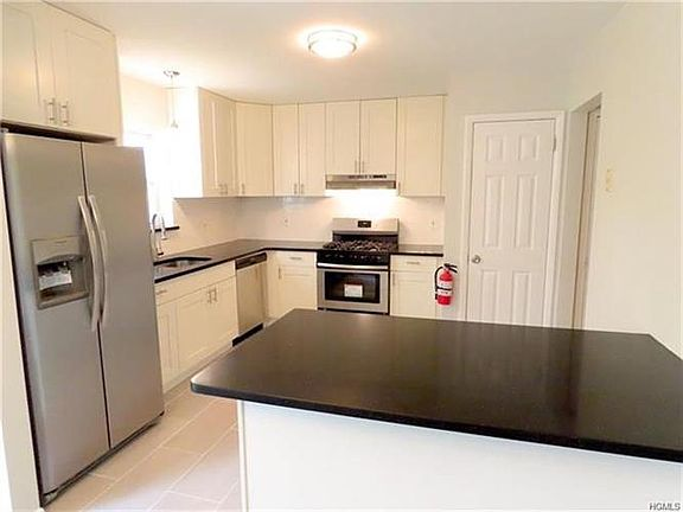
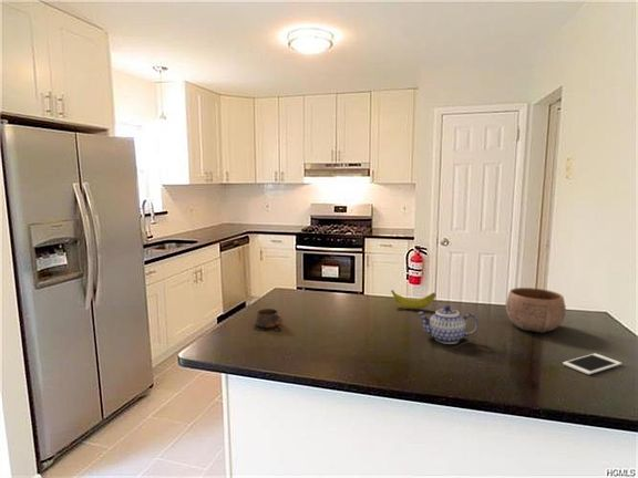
+ banana [390,289,438,310]
+ bowl [505,287,567,334]
+ teapot [418,304,480,345]
+ cell phone [562,352,622,376]
+ cup [255,308,284,329]
